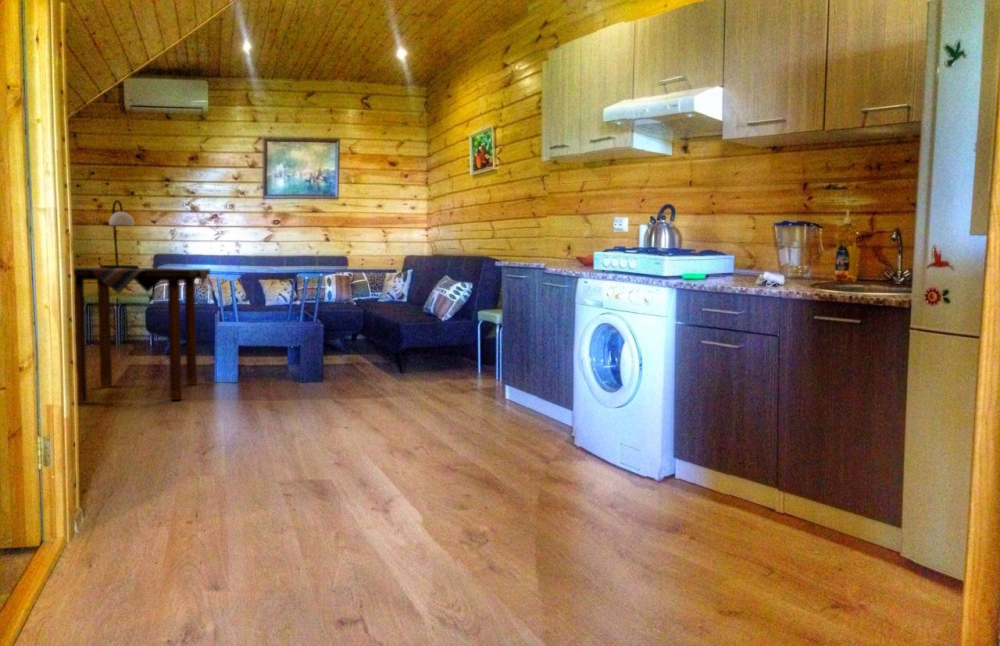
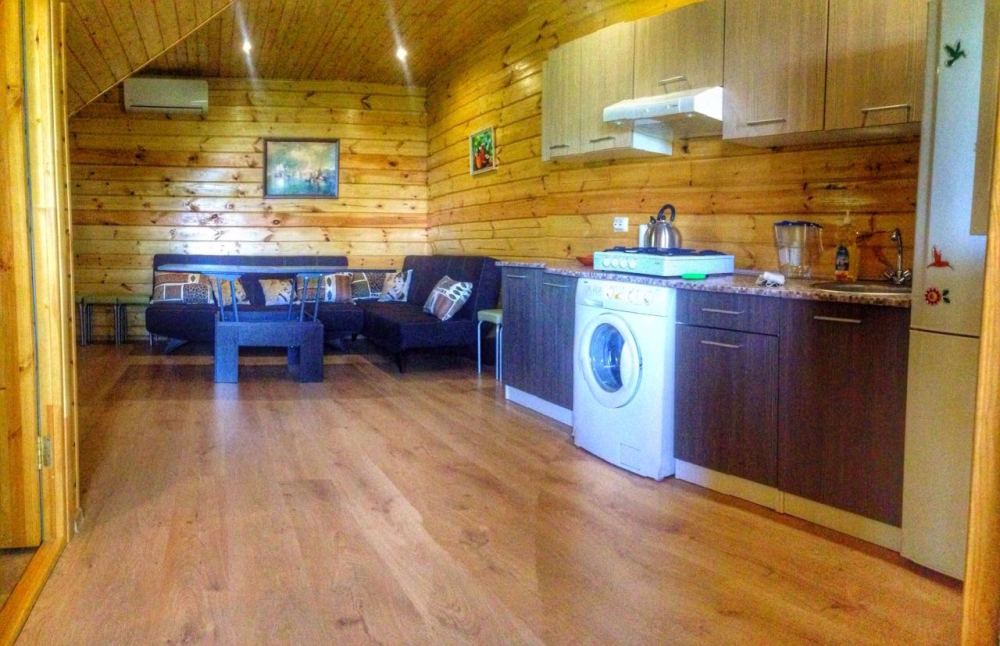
- side table [73,267,211,404]
- table lamp [99,199,140,269]
